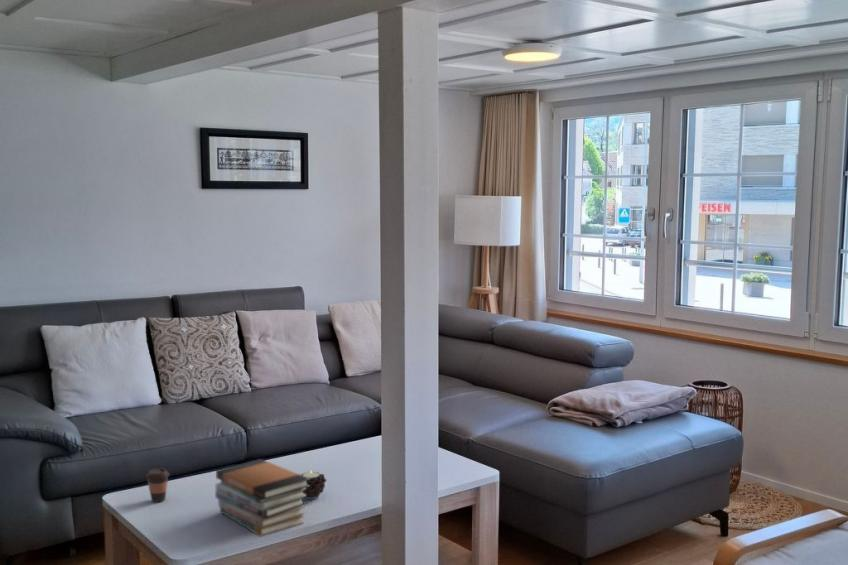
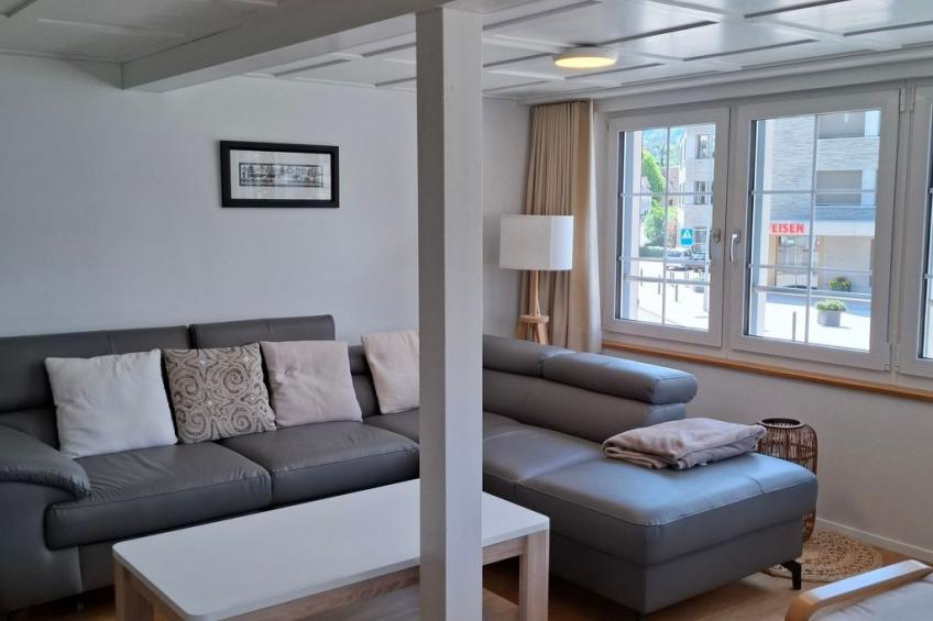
- coffee cup [145,467,171,503]
- candle [300,471,327,500]
- book stack [214,458,310,537]
